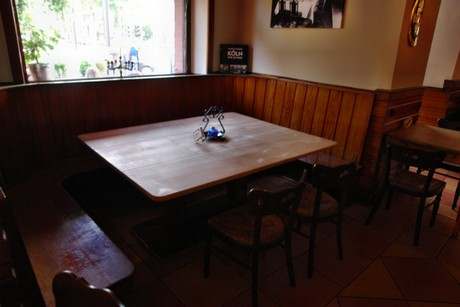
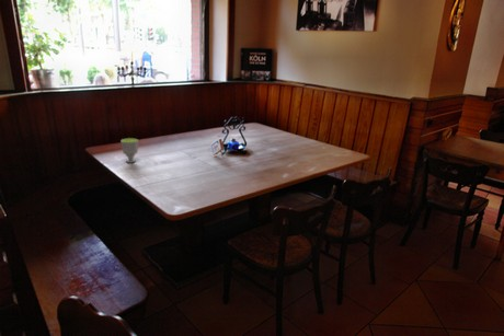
+ cup [119,137,139,164]
